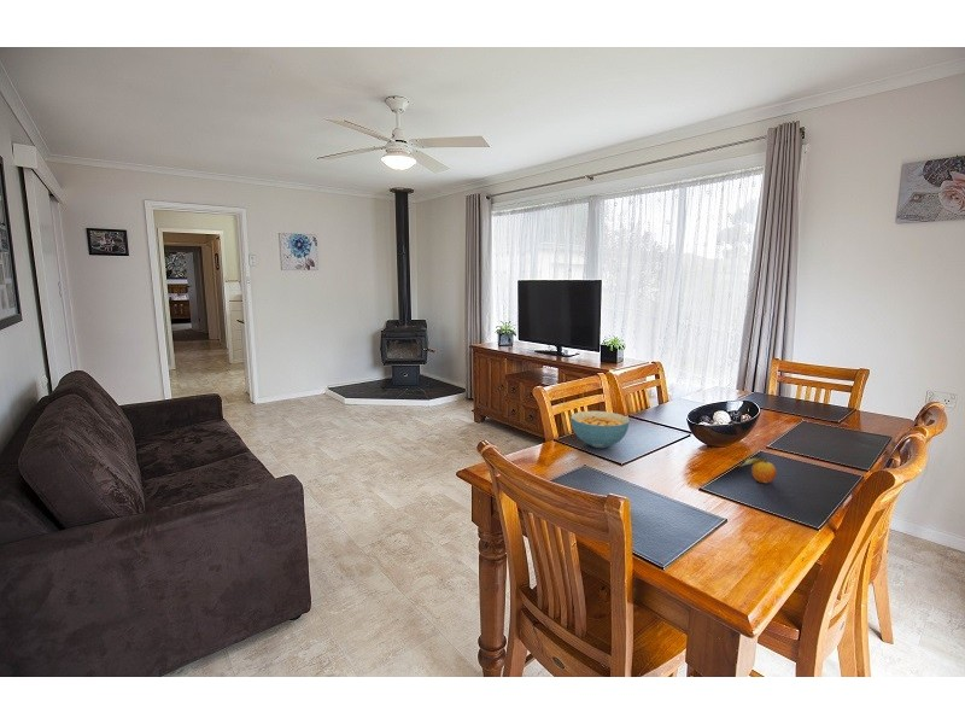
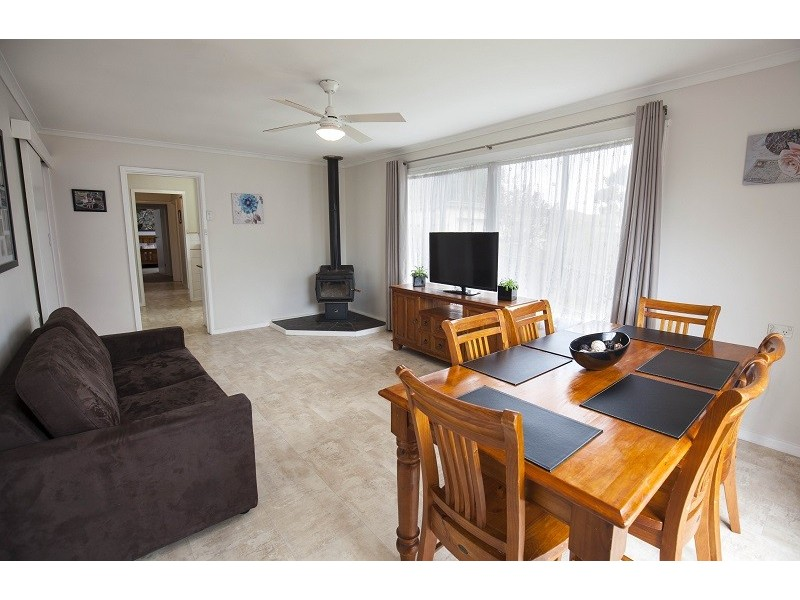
- fruit [737,454,778,484]
- cereal bowl [569,410,631,449]
